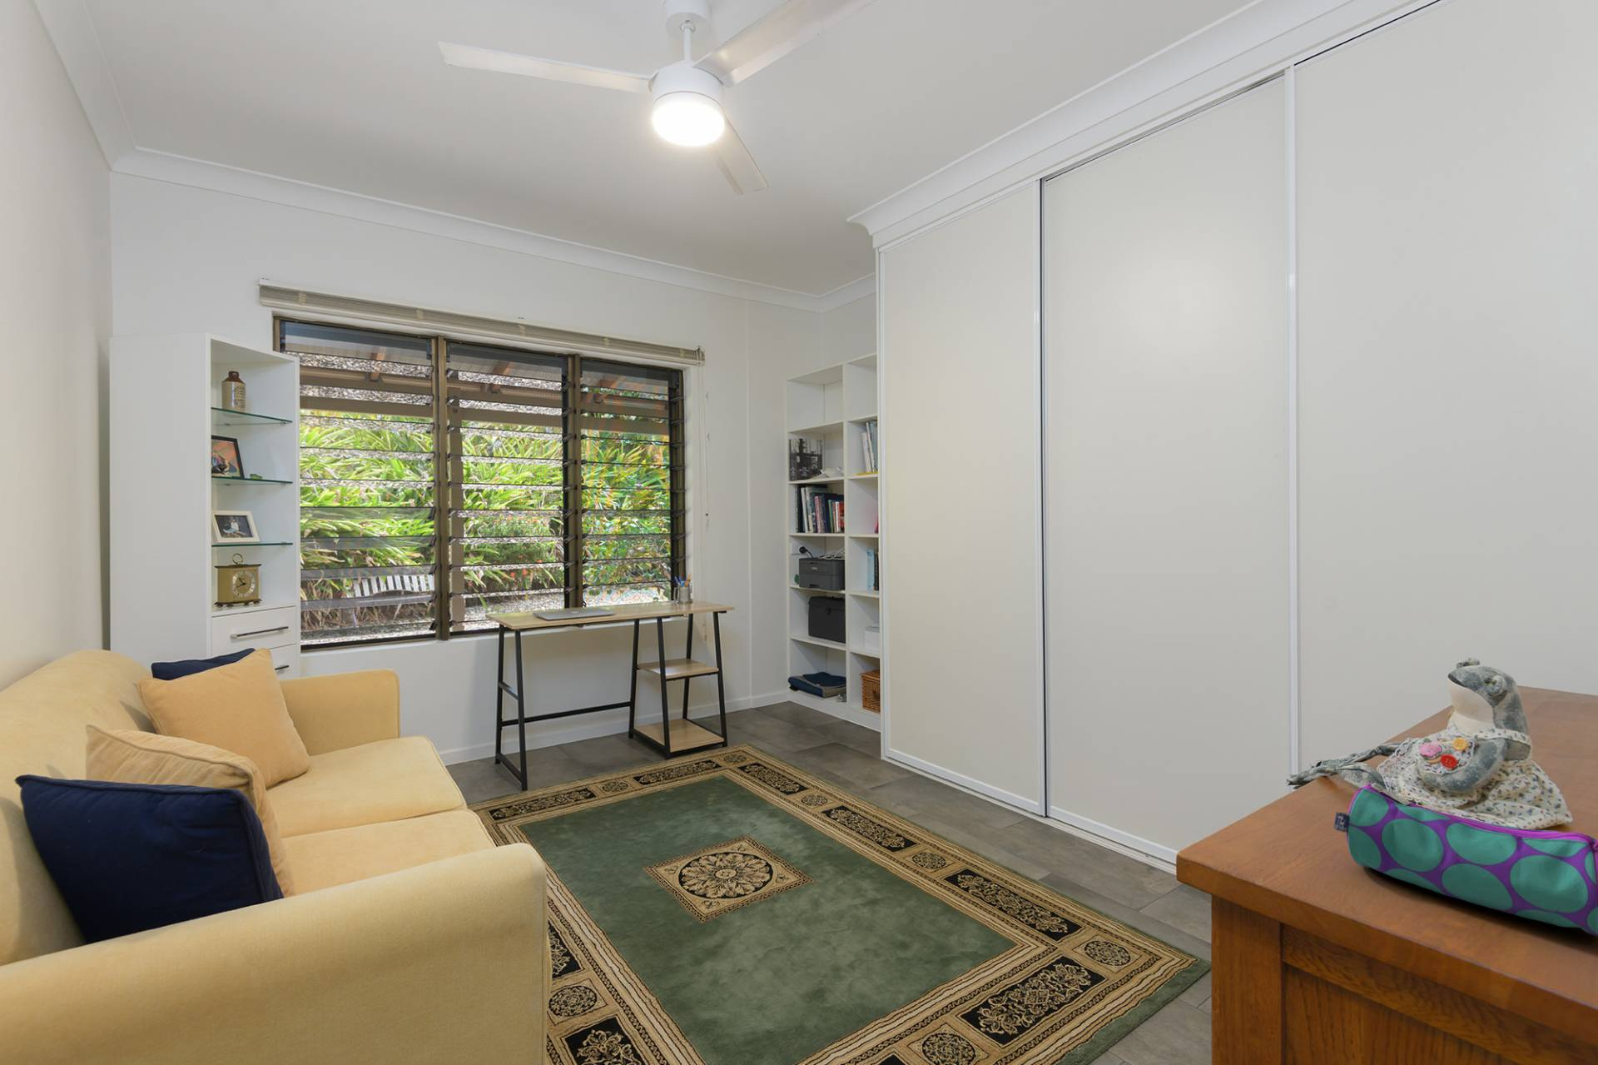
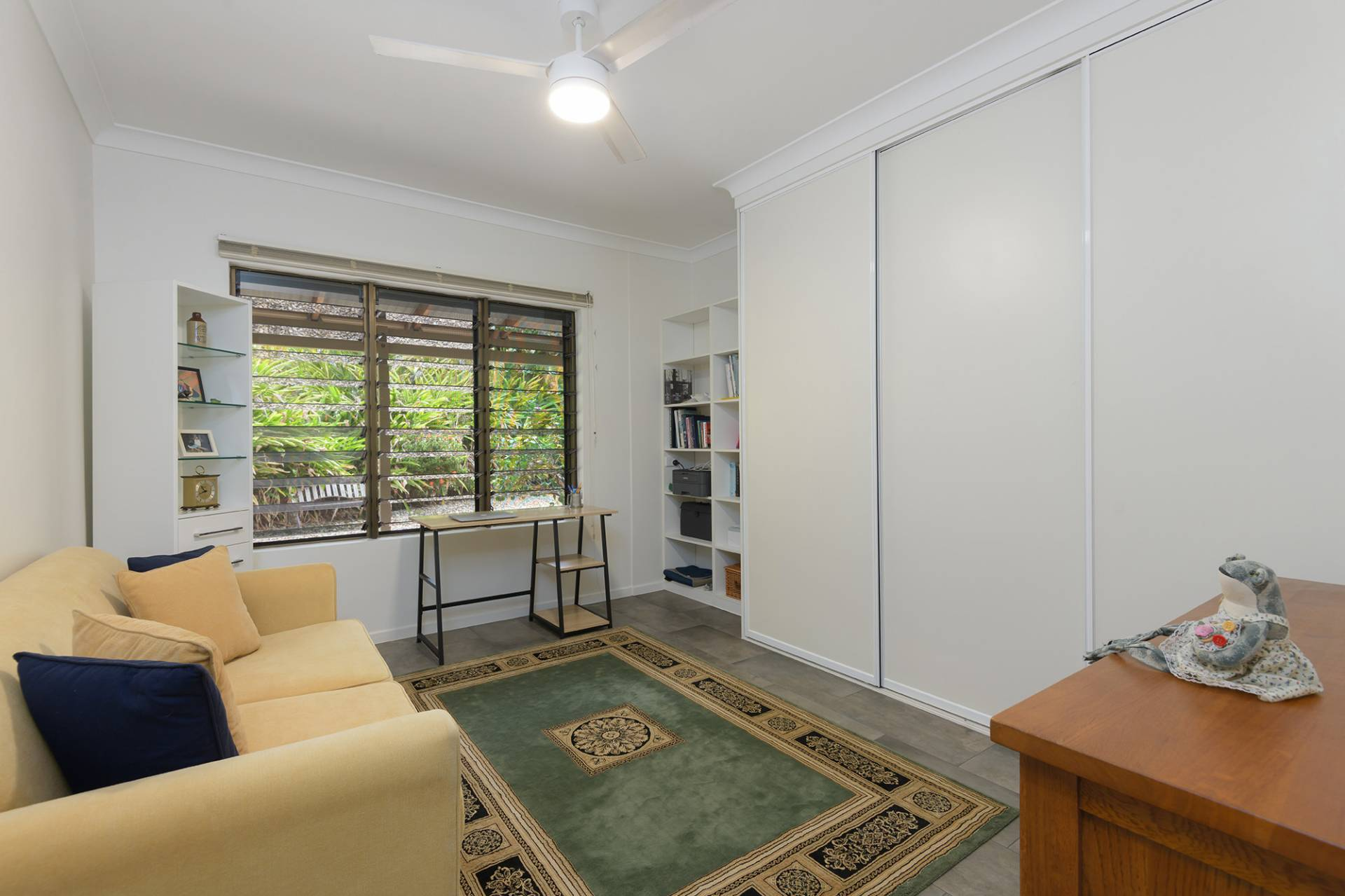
- pencil case [1333,782,1598,938]
